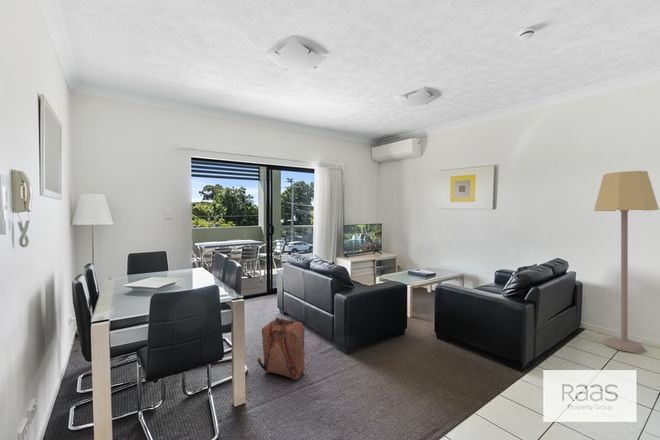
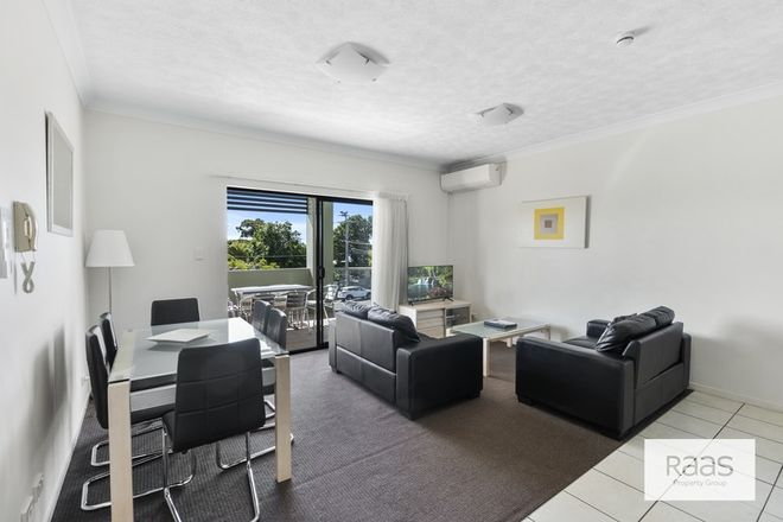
- backpack [256,316,306,381]
- lamp [593,170,660,354]
